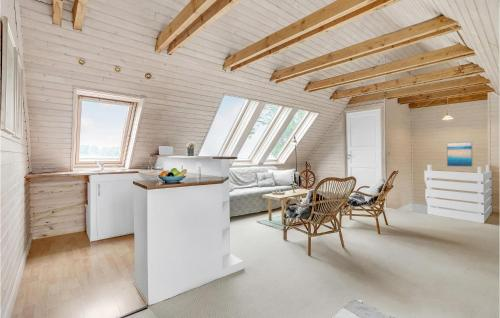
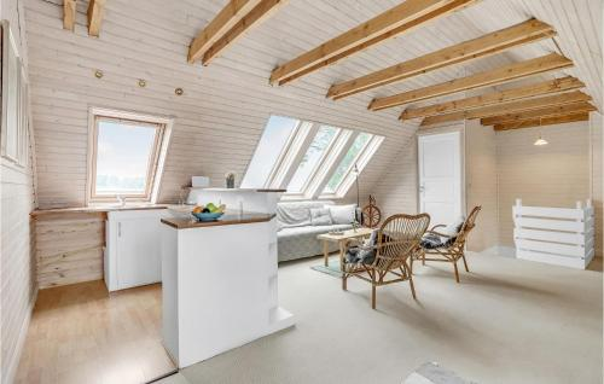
- wall art [446,141,474,168]
